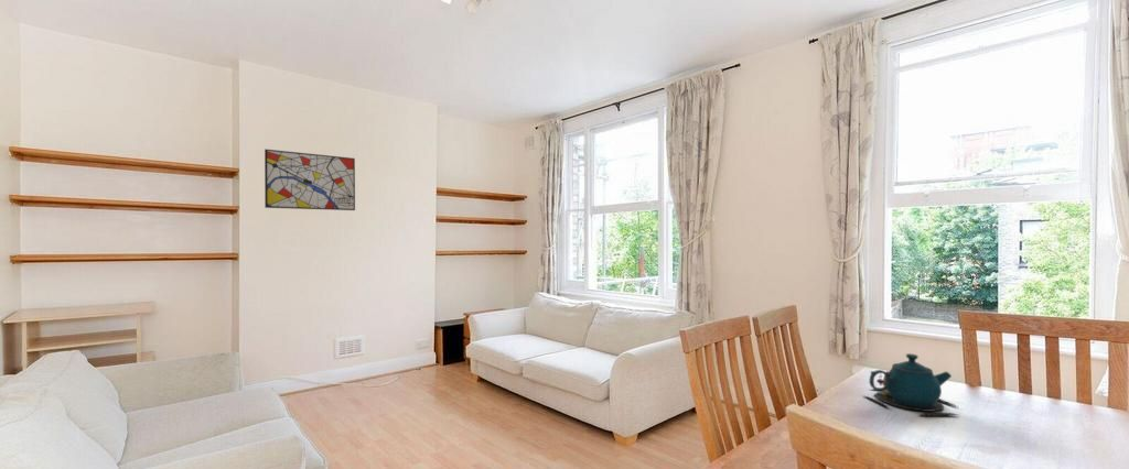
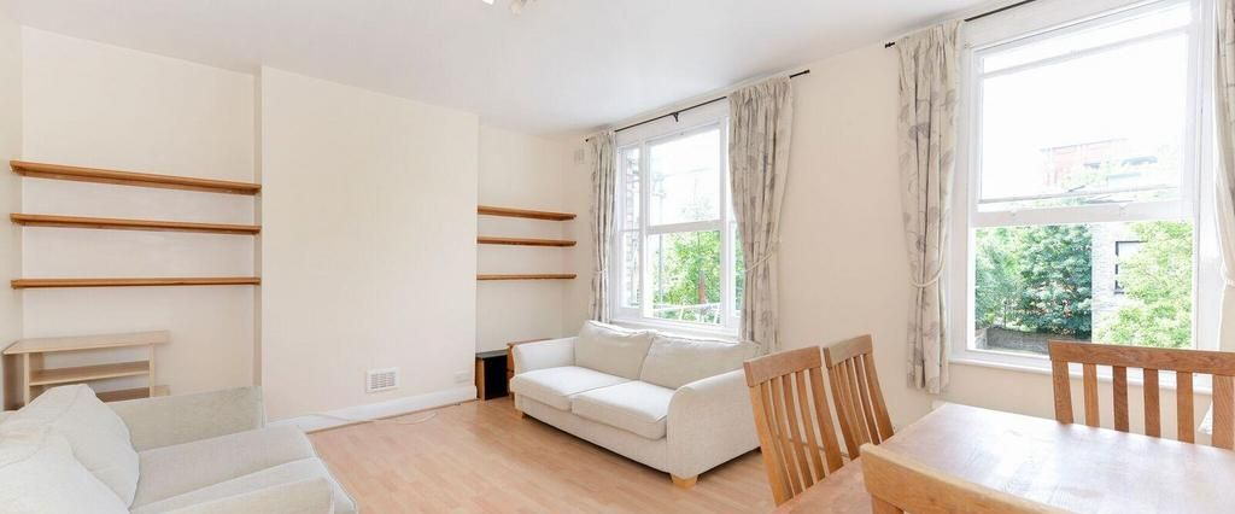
- wall art [264,148,356,211]
- teapot [862,352,960,417]
